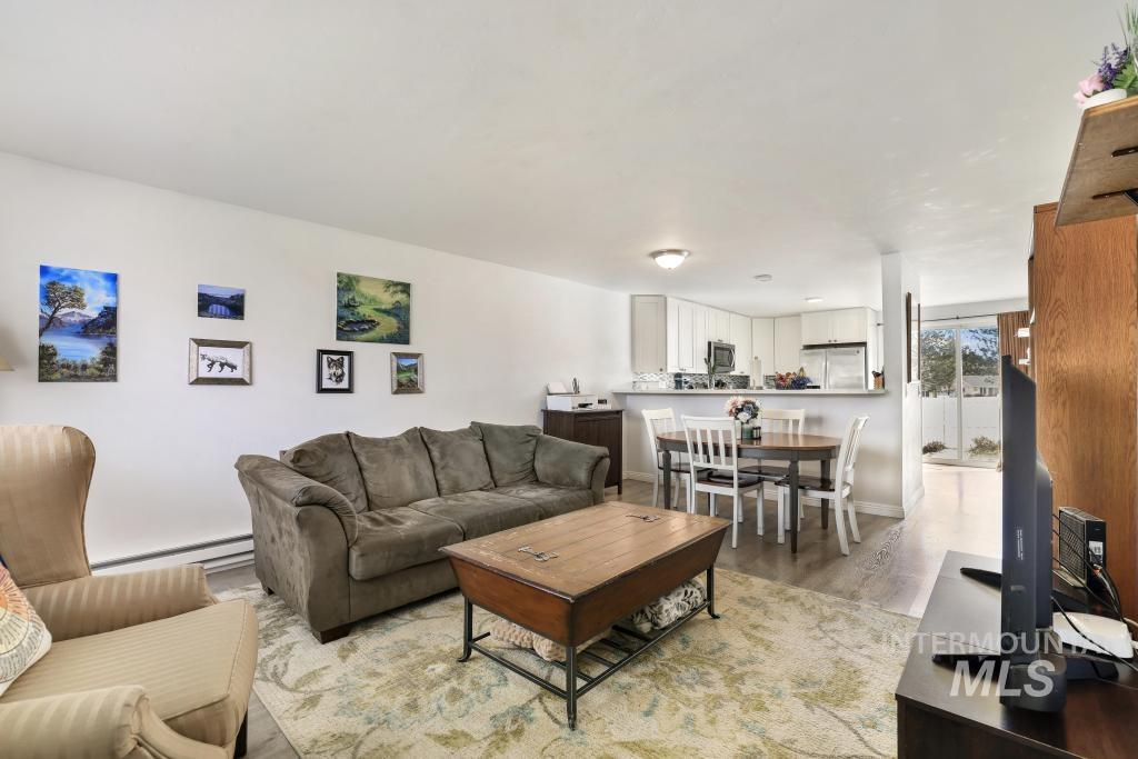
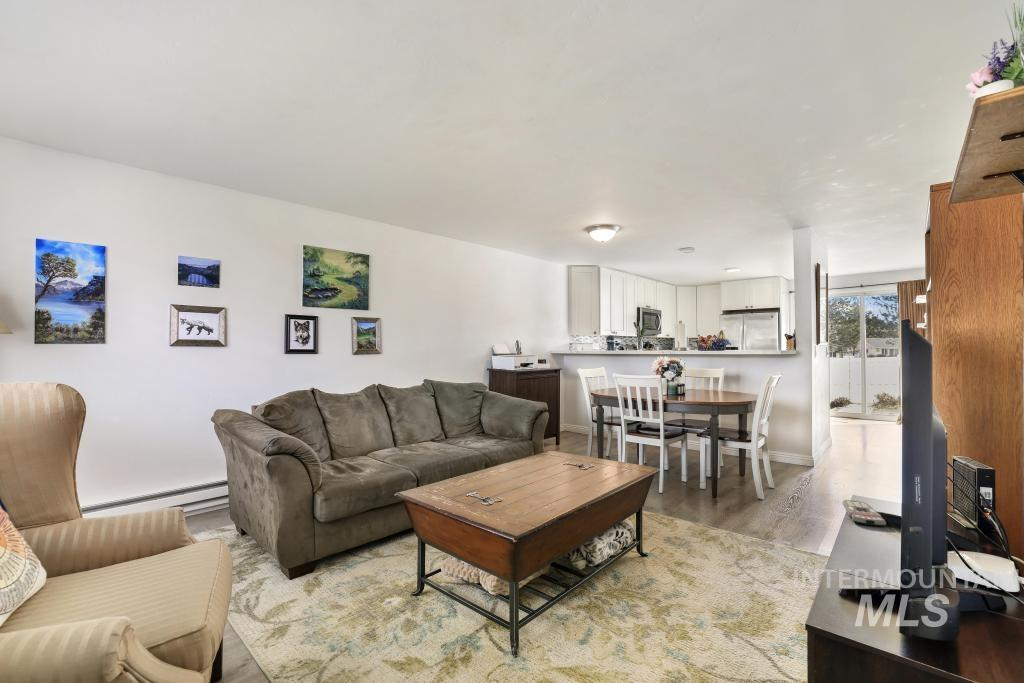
+ remote control [842,499,887,527]
